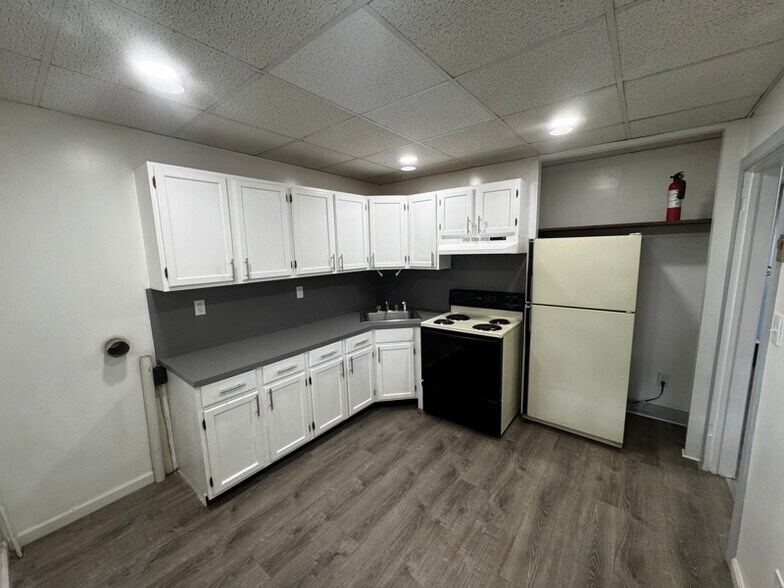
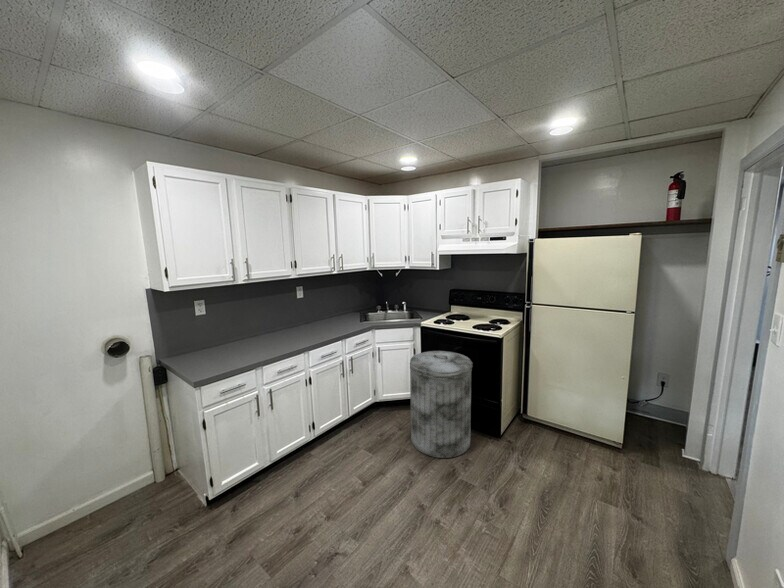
+ trash can [409,350,474,459]
